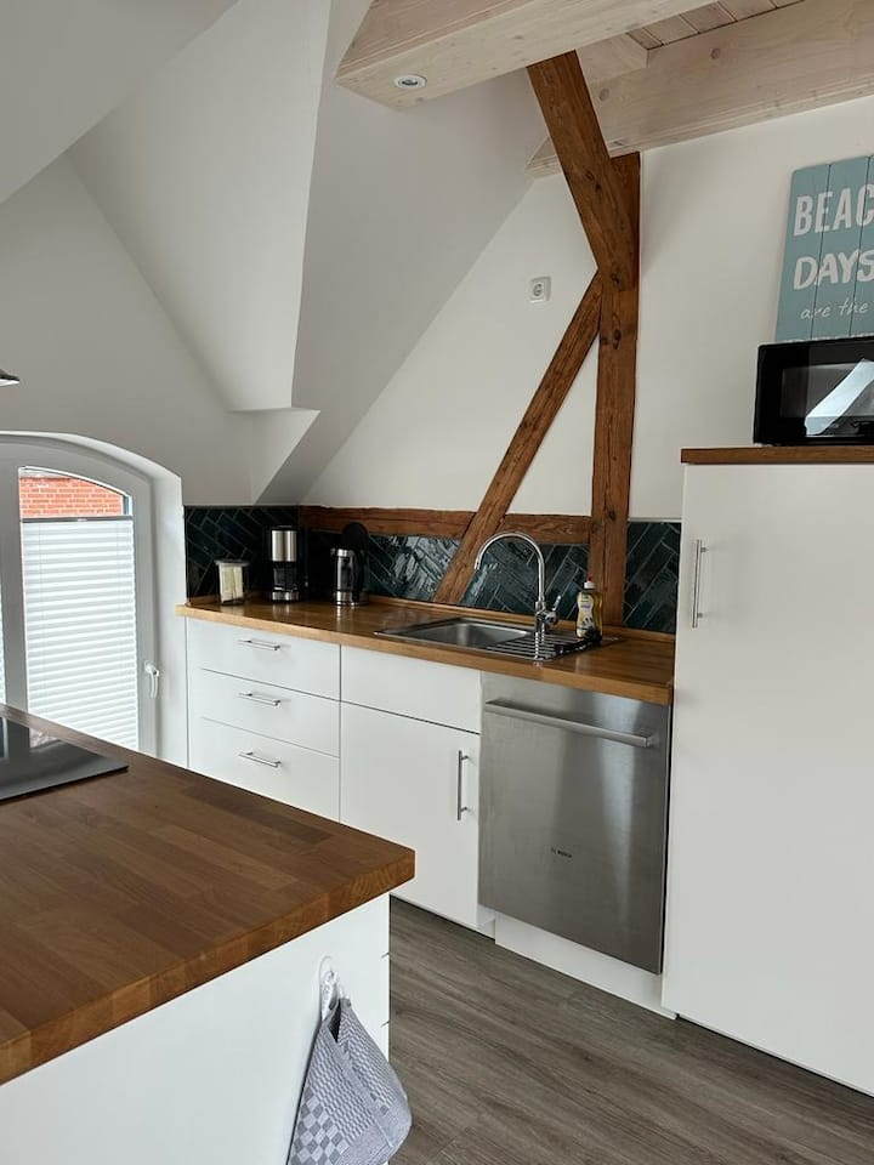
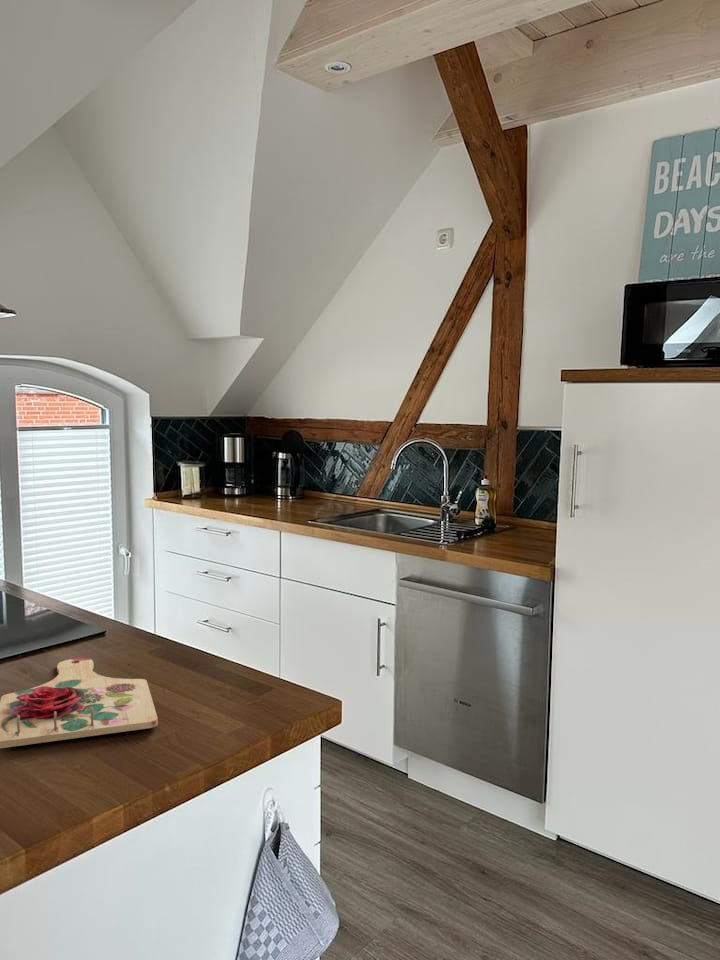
+ cutting board [0,657,159,749]
